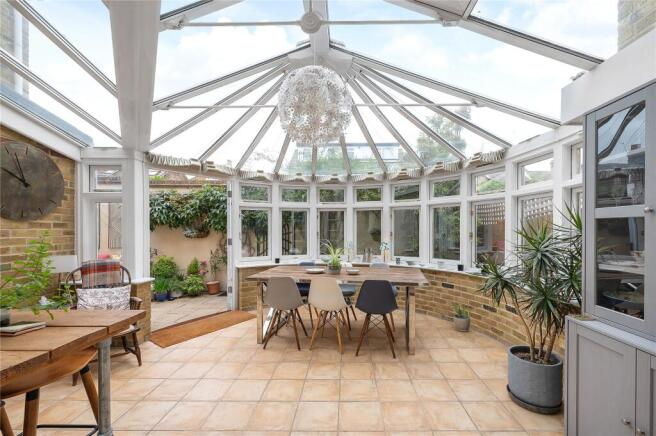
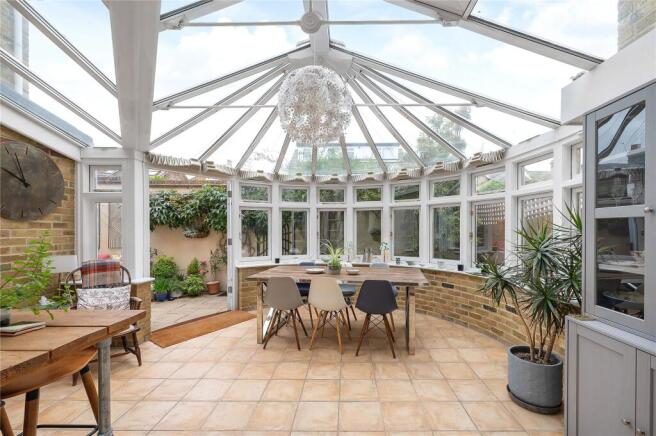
- potted plant [453,303,471,333]
